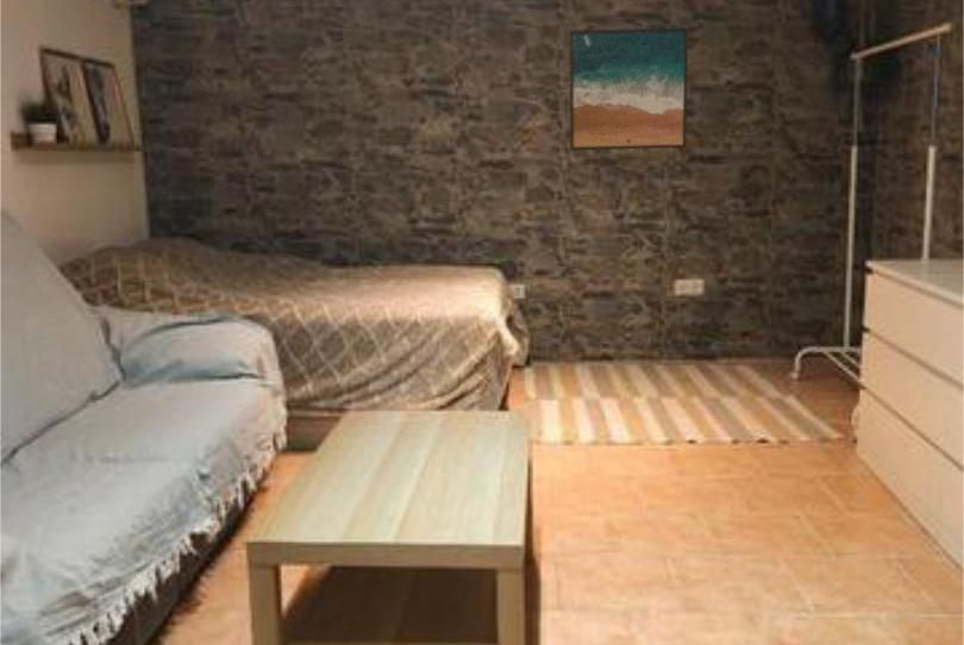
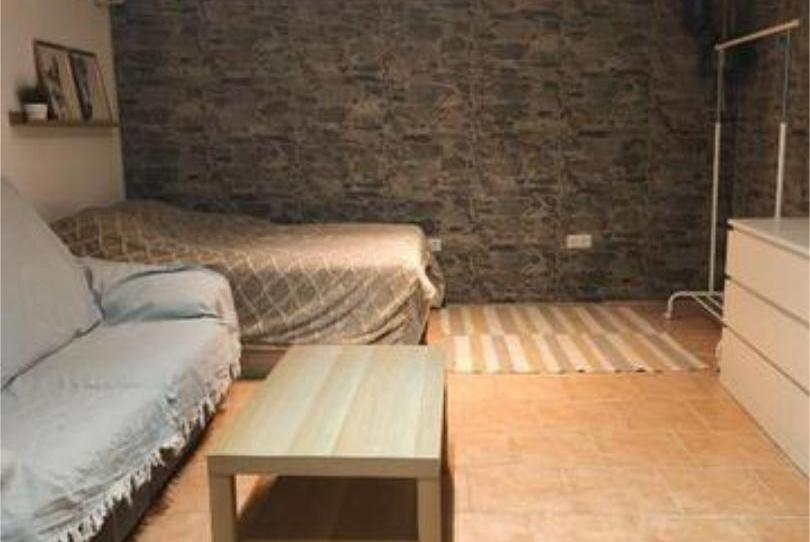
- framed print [569,26,689,151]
